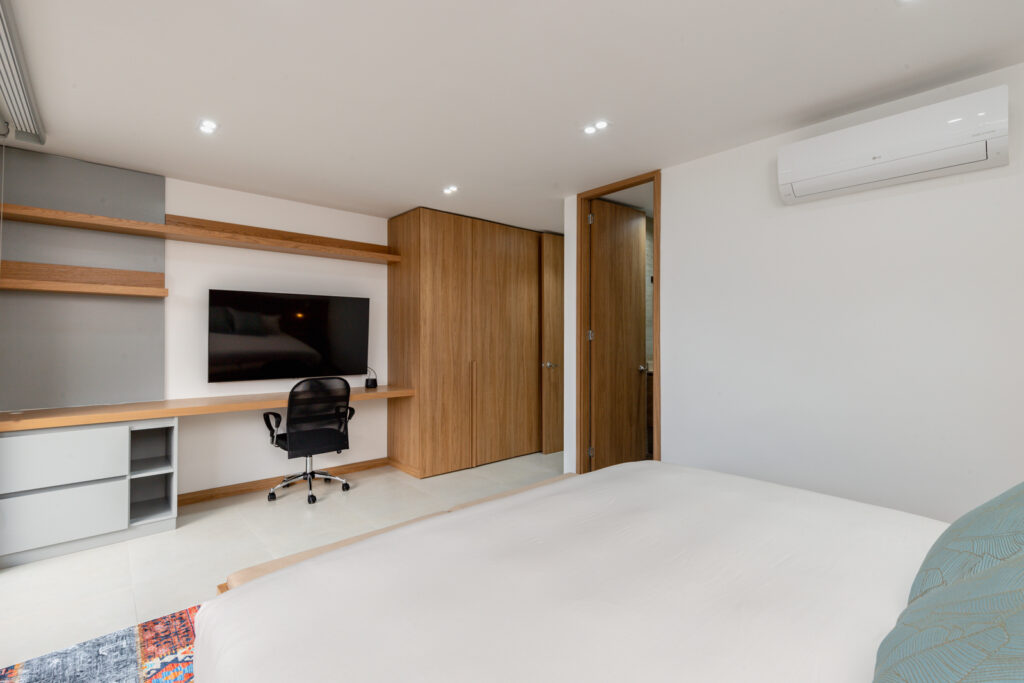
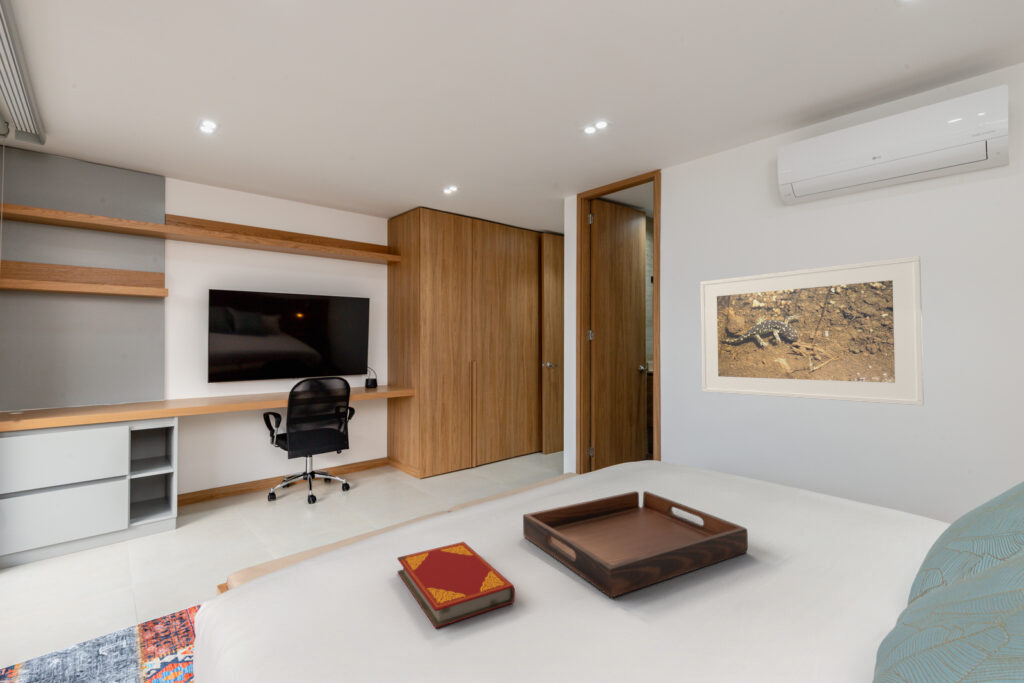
+ serving tray [522,490,749,599]
+ hardback book [396,541,516,629]
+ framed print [699,255,925,407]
